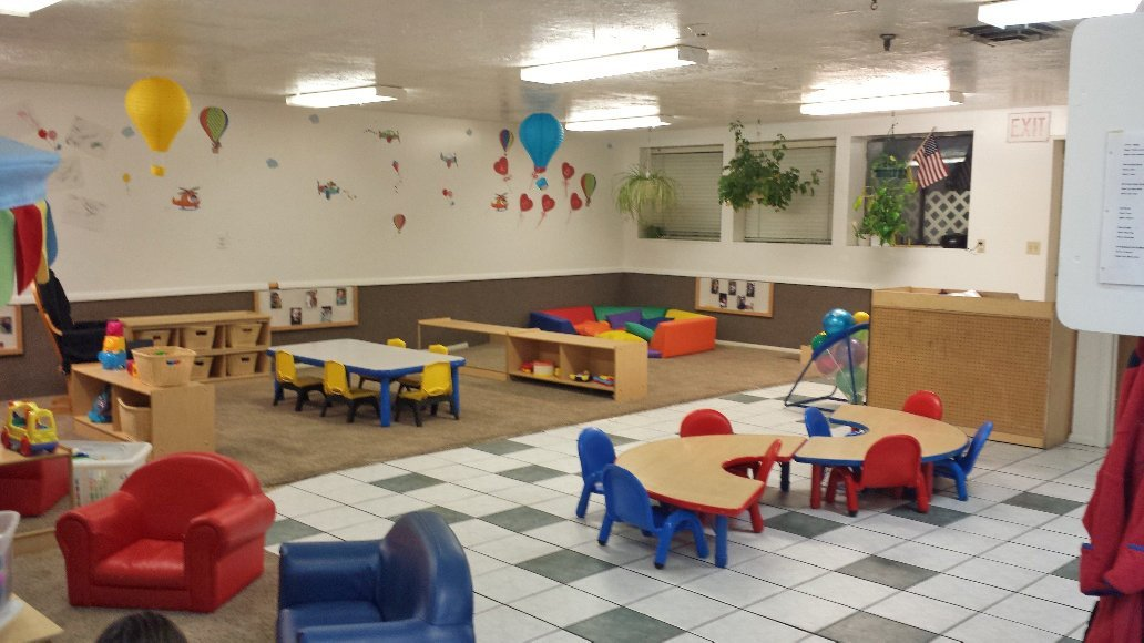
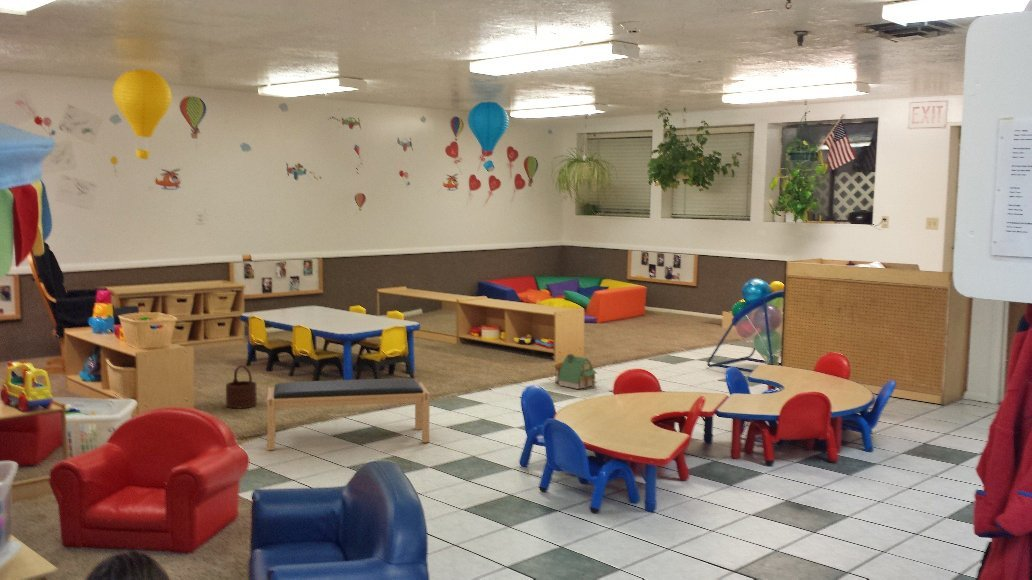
+ bench [266,377,431,451]
+ wooden bucket [225,364,258,409]
+ toy house [553,353,598,390]
